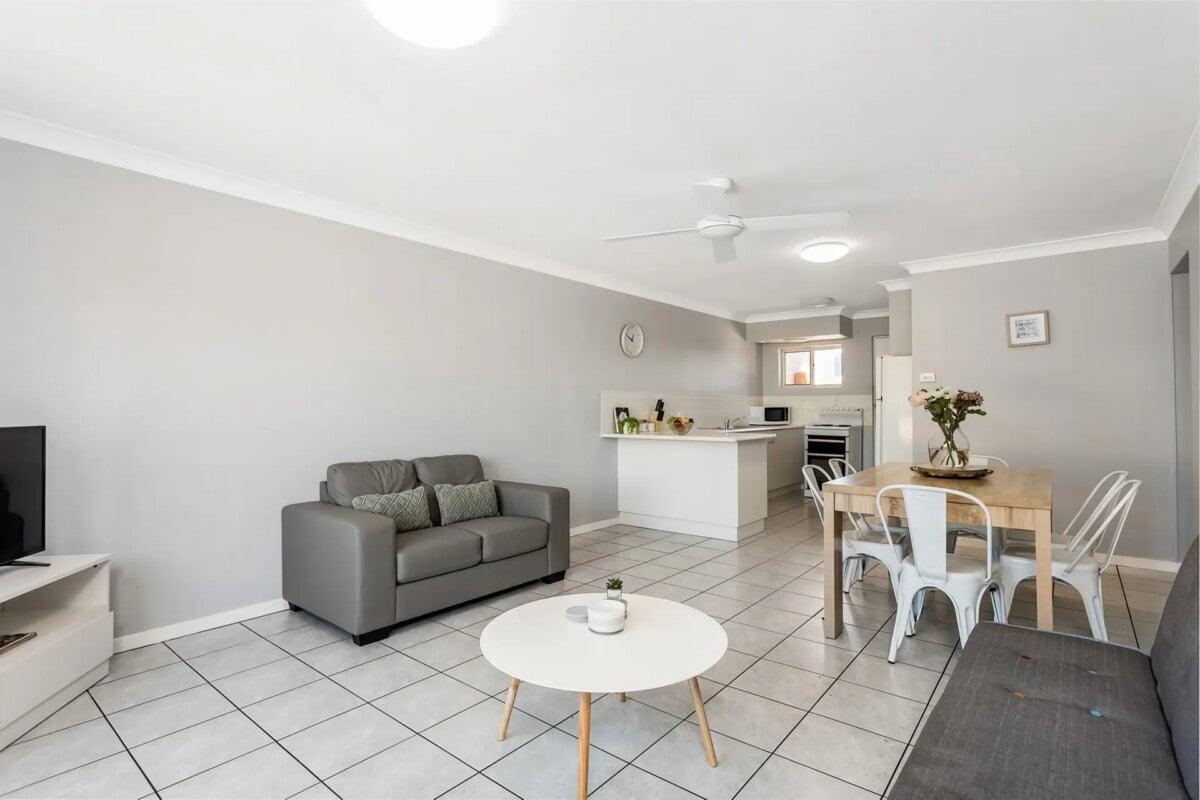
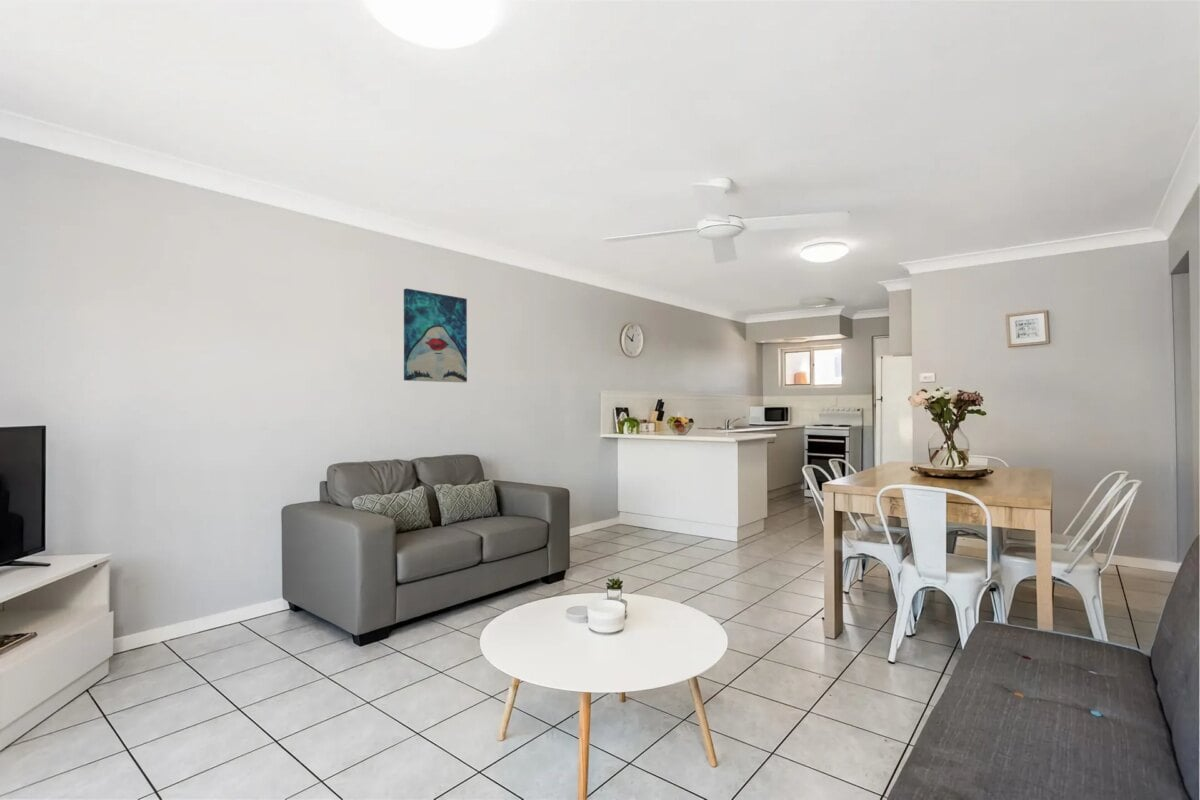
+ wall art [403,287,468,384]
